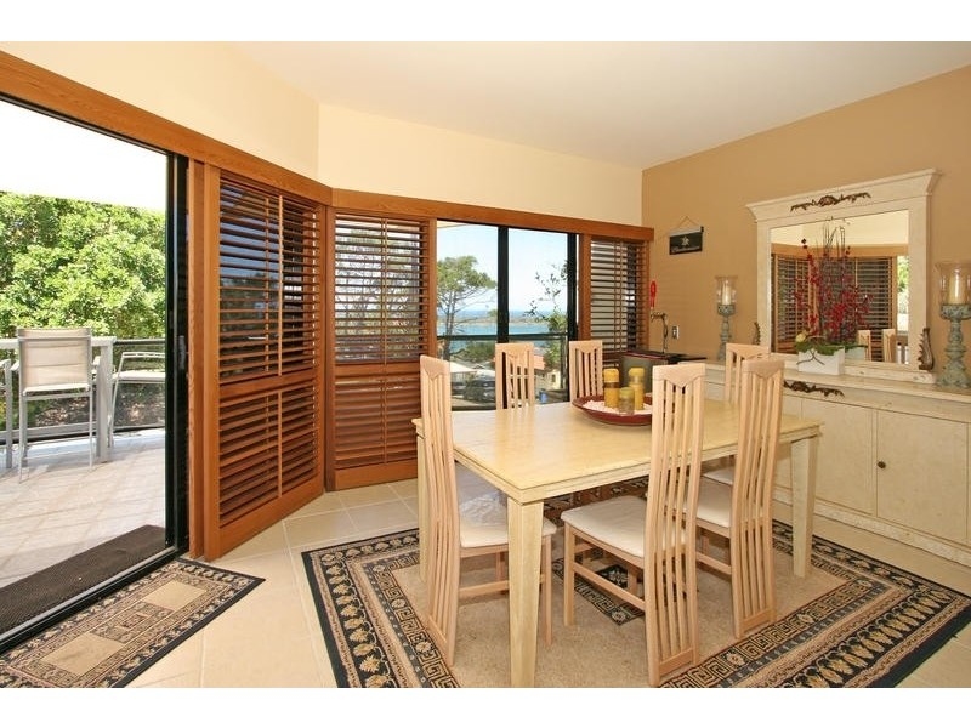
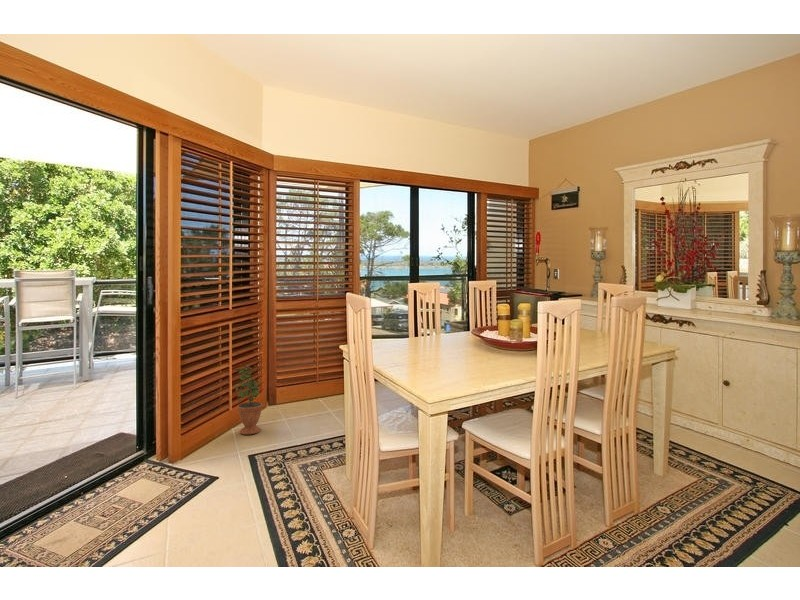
+ potted plant [234,363,264,436]
